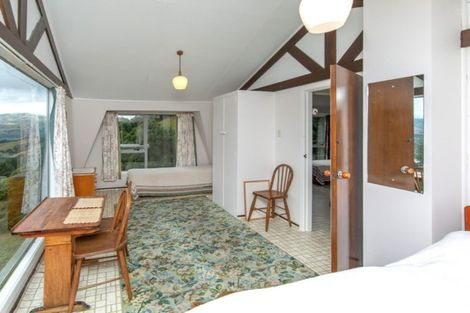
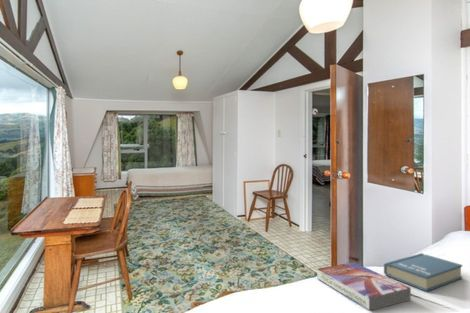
+ book [383,252,463,293]
+ textbook [316,261,412,311]
